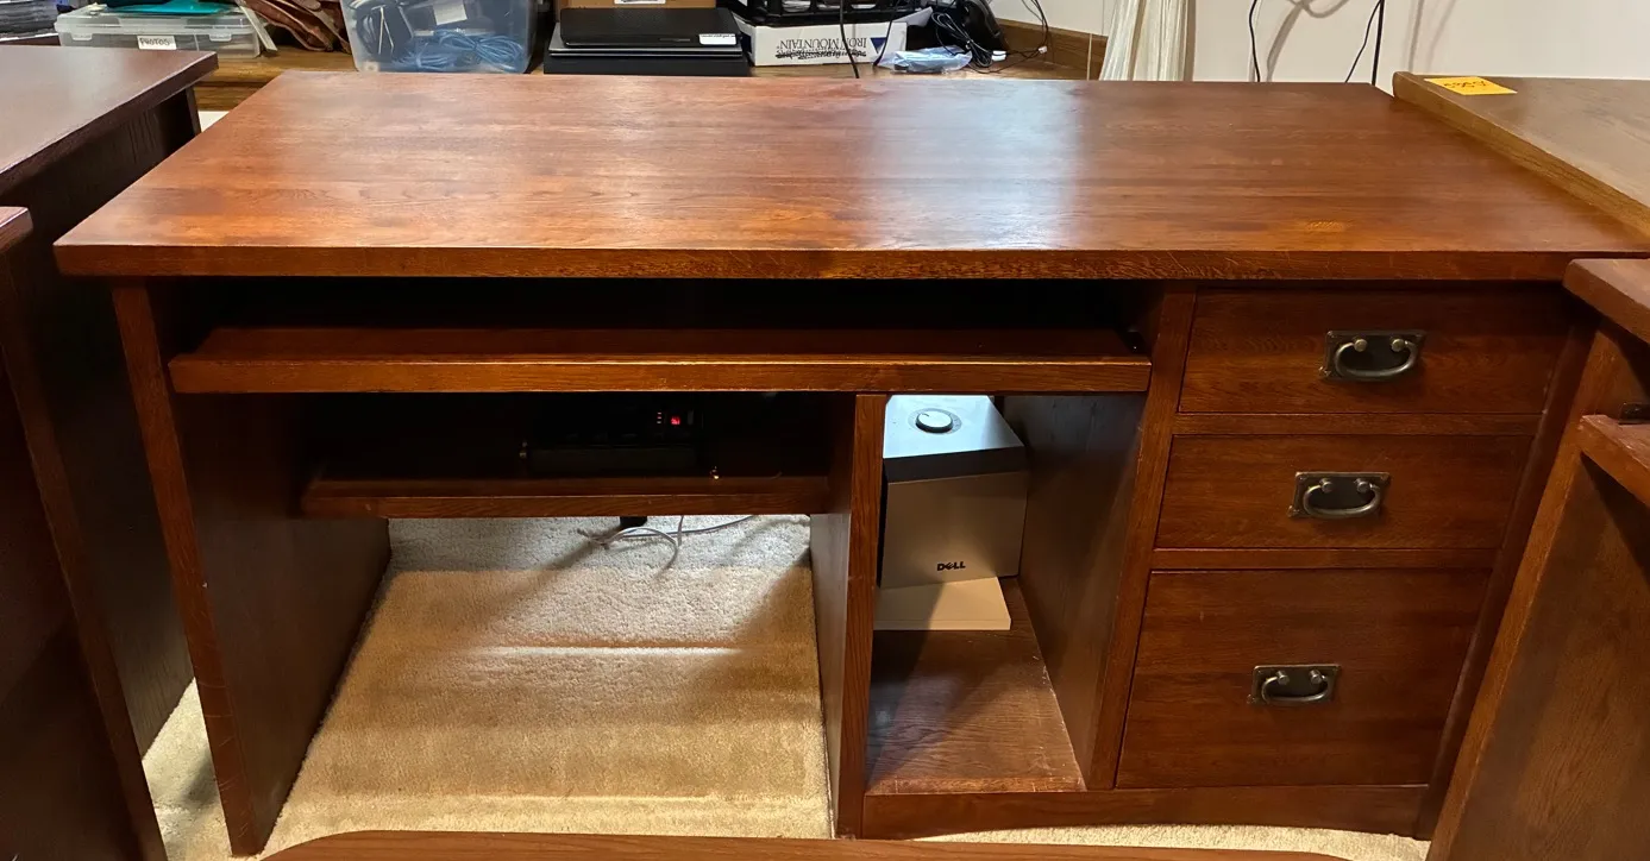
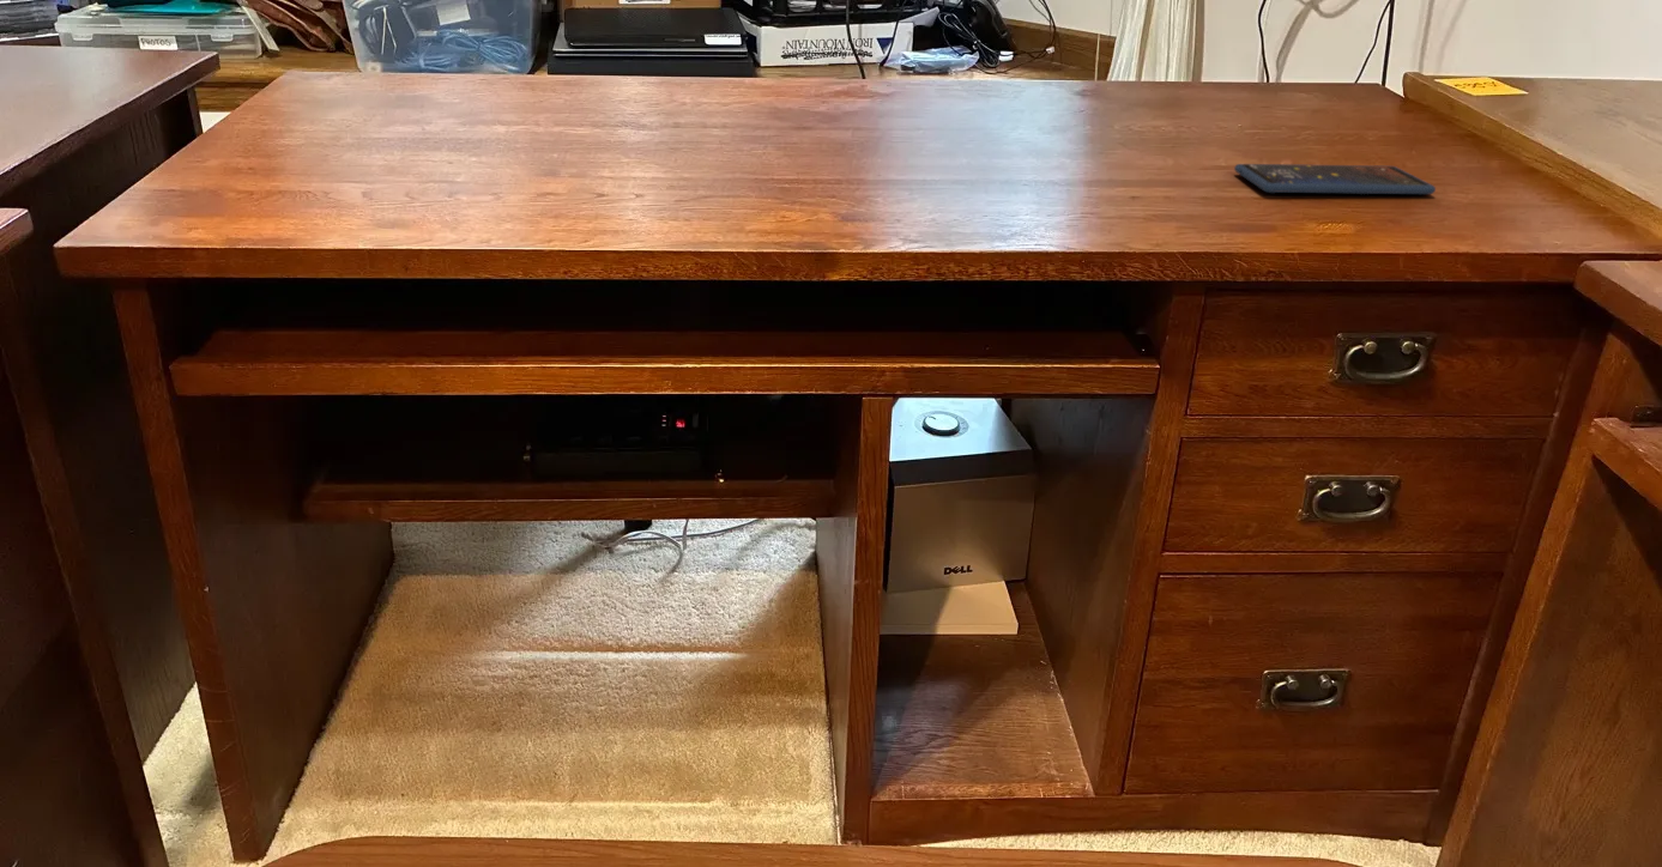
+ smartphone [1233,163,1437,195]
